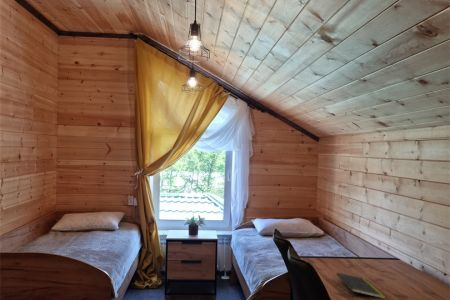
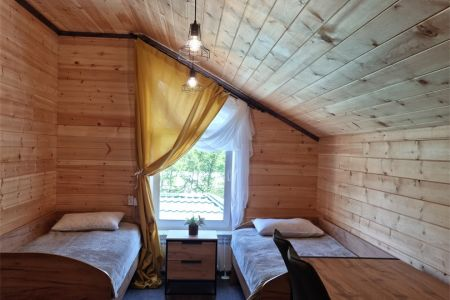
- notepad [335,272,386,300]
